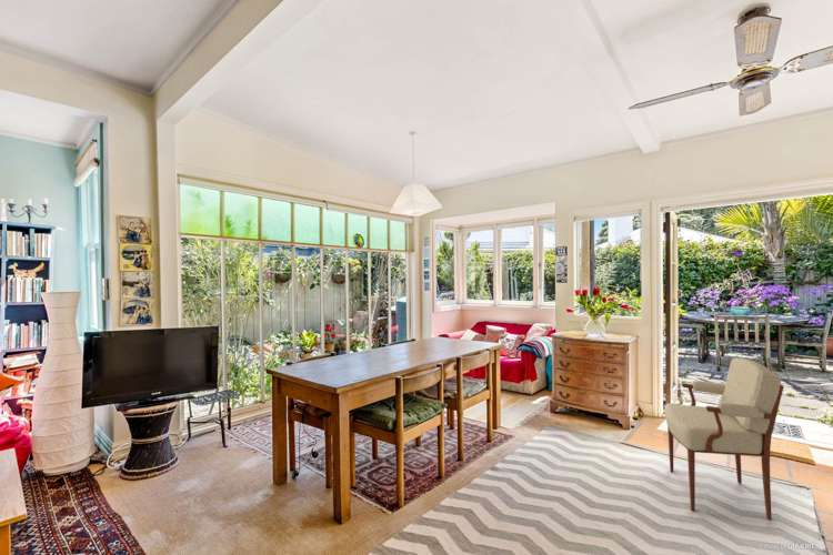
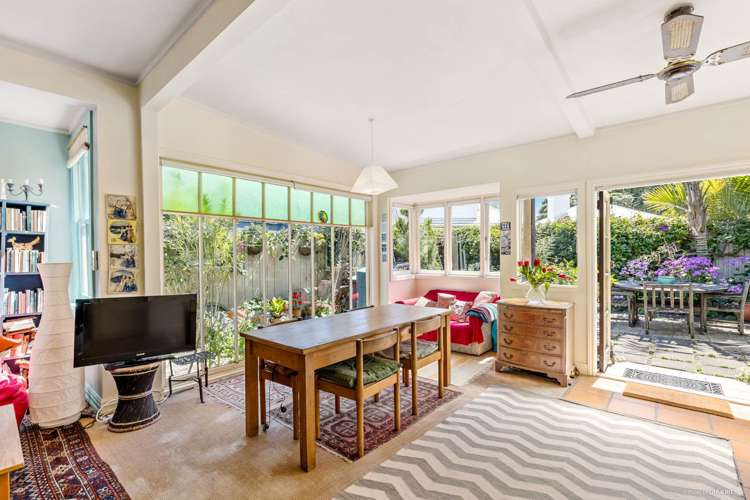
- armchair [663,356,785,521]
